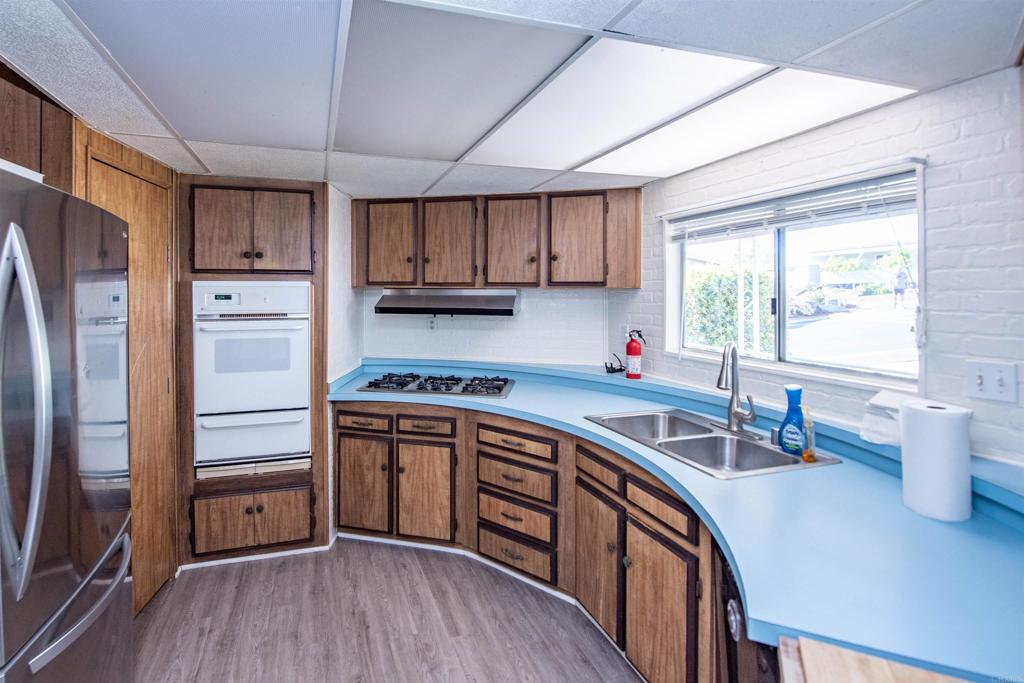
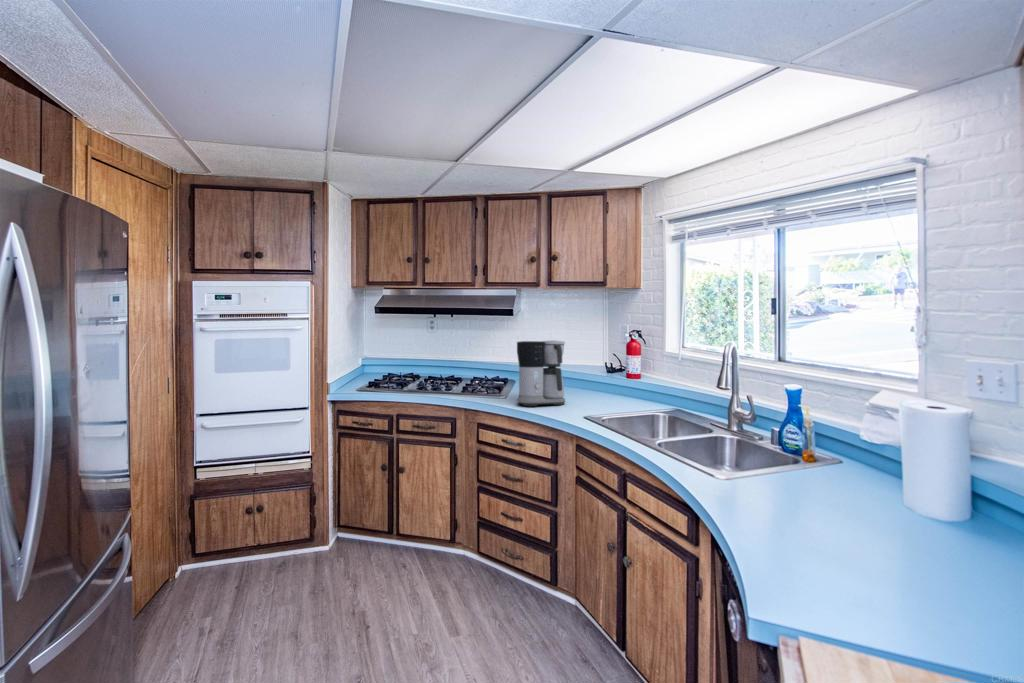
+ coffee maker [516,339,566,407]
